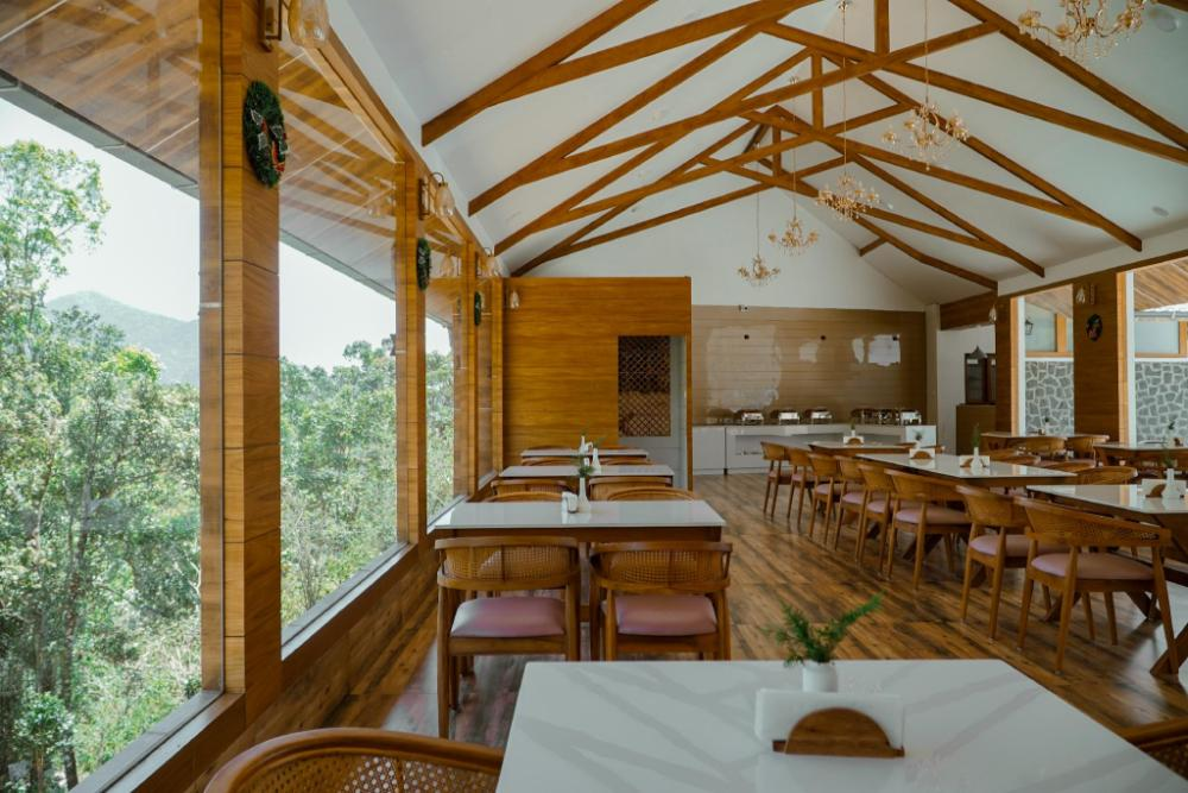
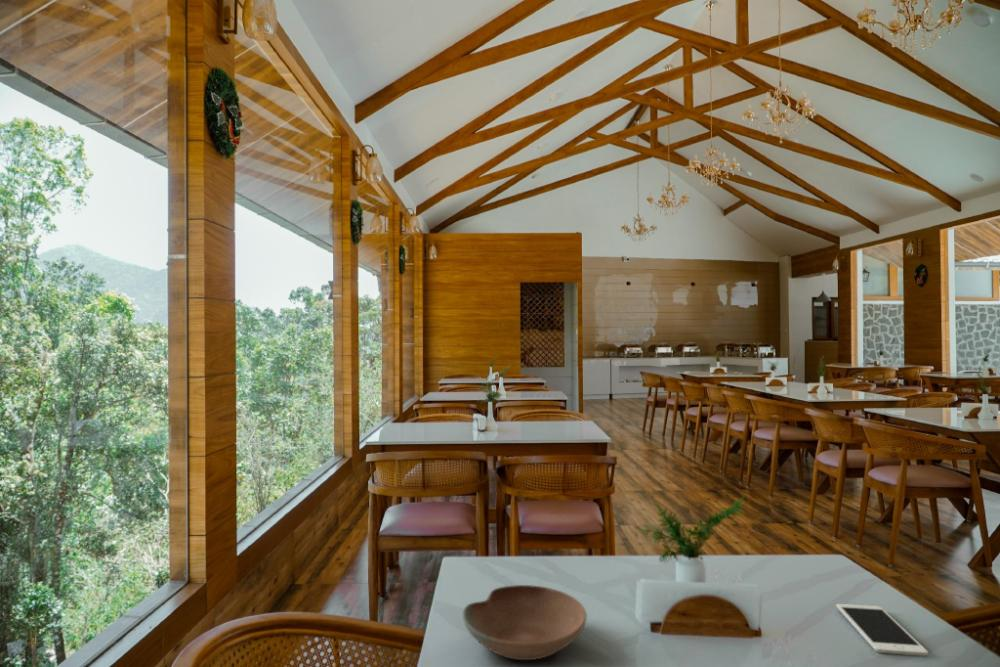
+ cell phone [835,603,929,657]
+ bowl [462,584,588,661]
